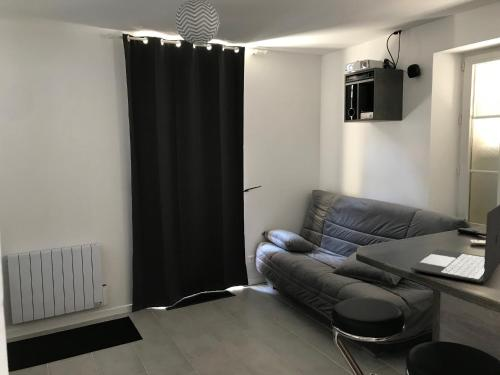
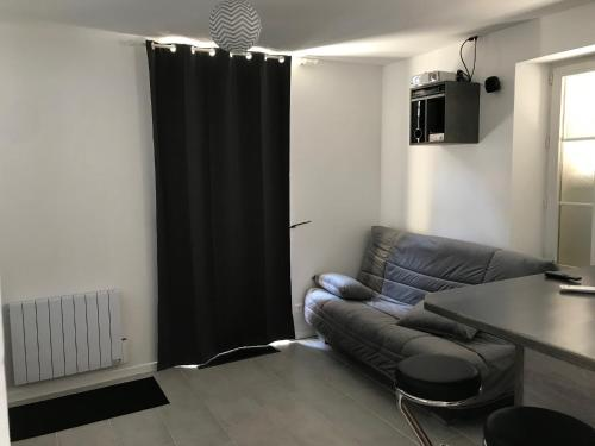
- laptop [410,204,500,284]
